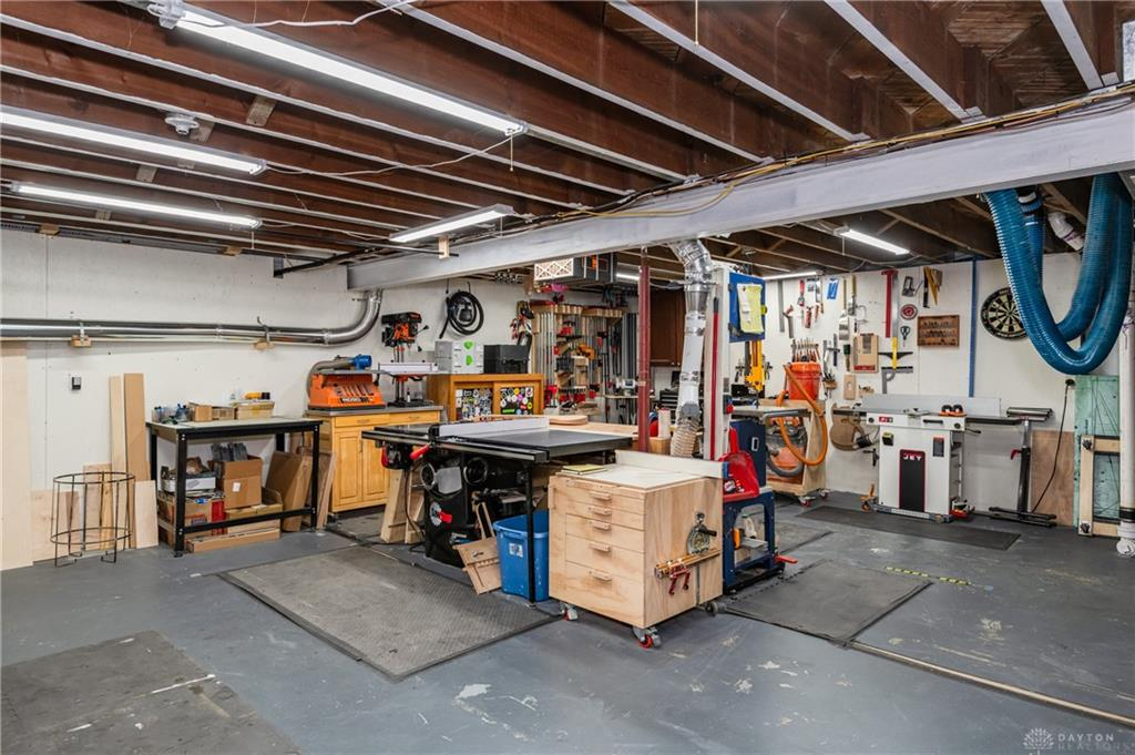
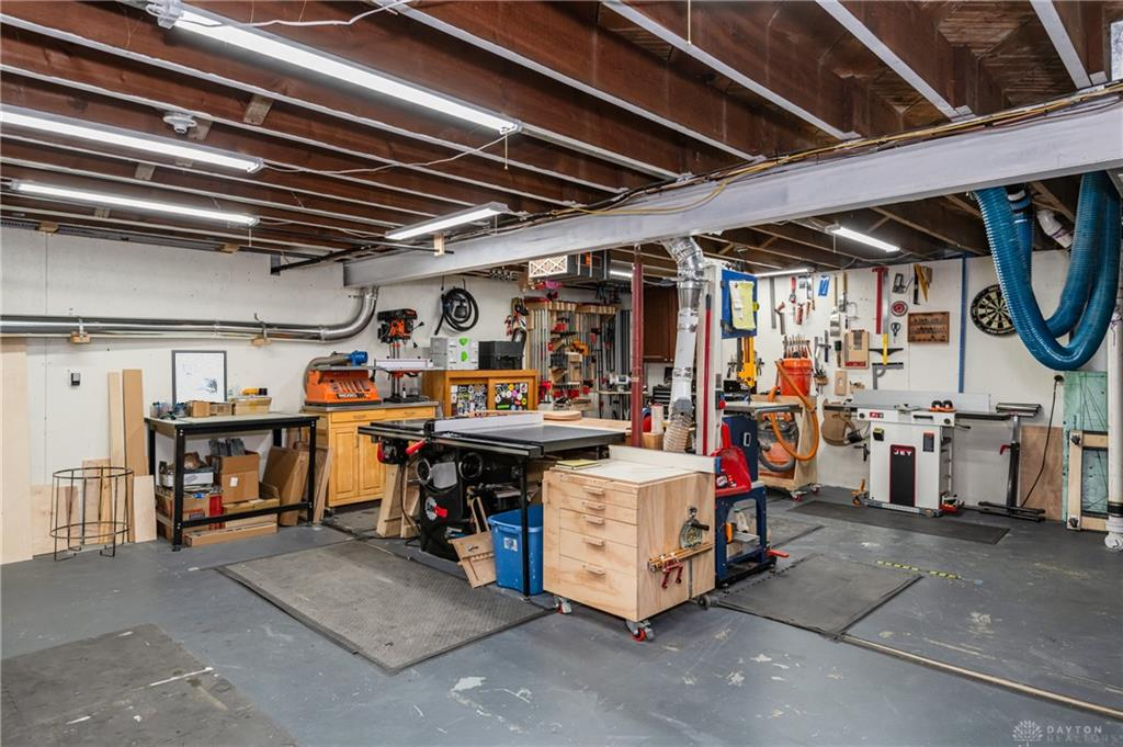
+ wall art [170,349,228,412]
